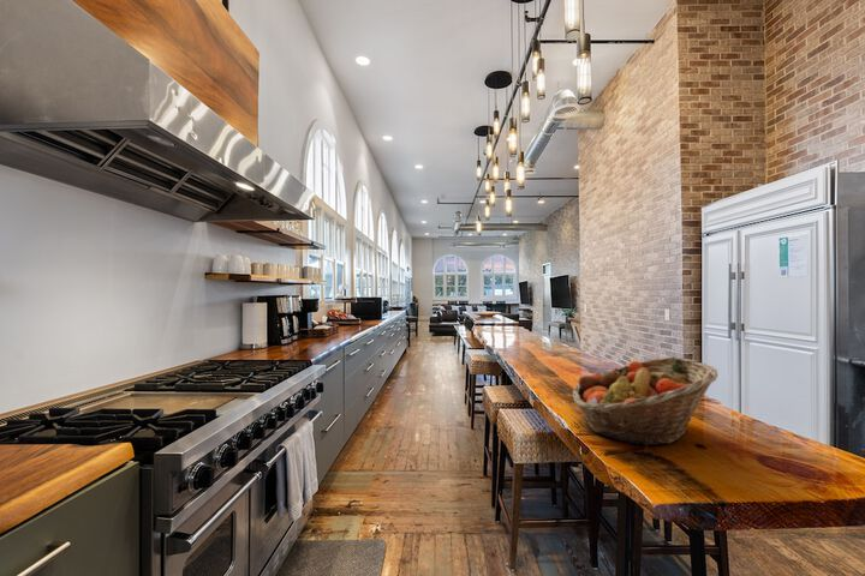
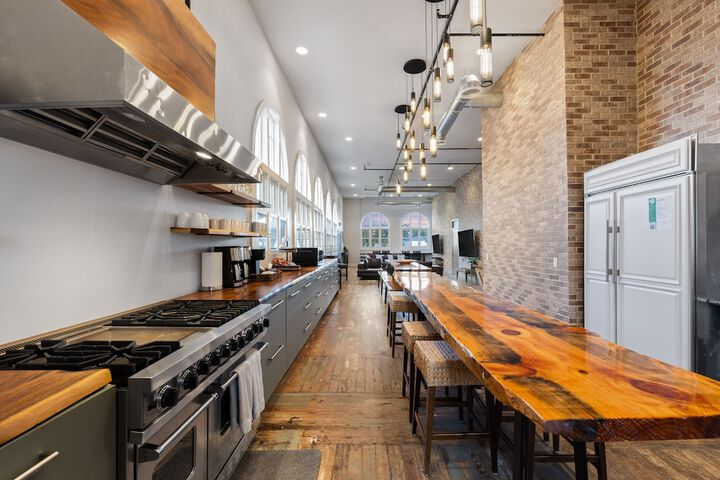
- fruit basket [572,356,718,448]
